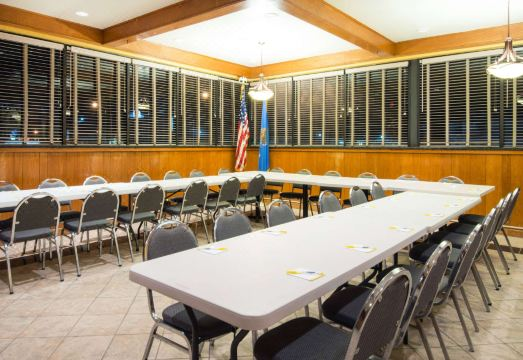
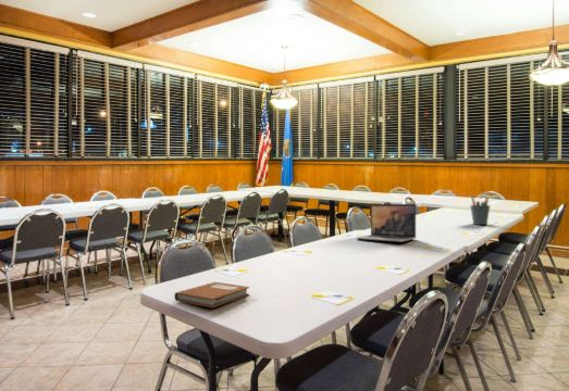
+ laptop [355,202,417,243]
+ pen holder [469,194,491,226]
+ notebook [173,281,250,308]
